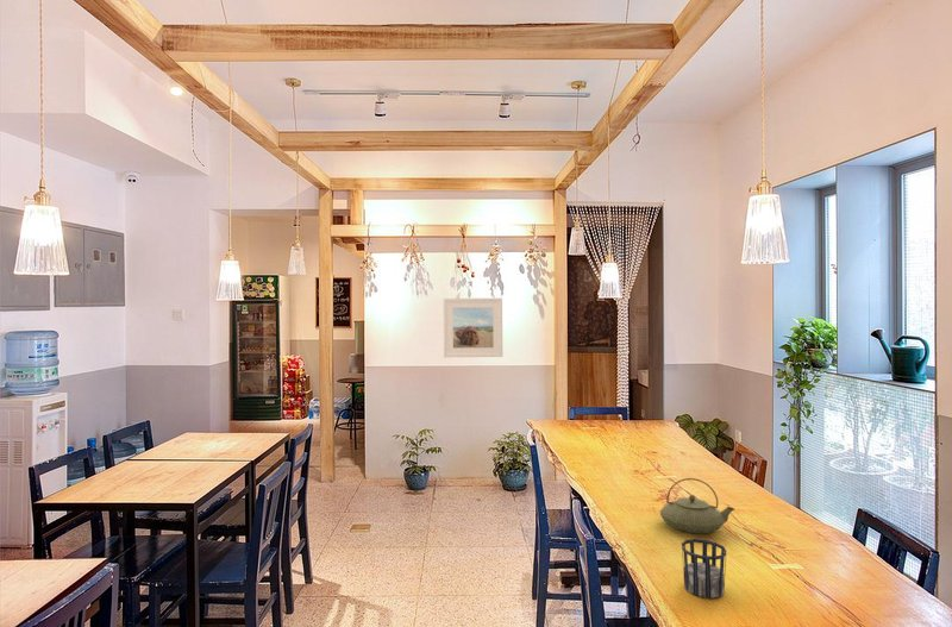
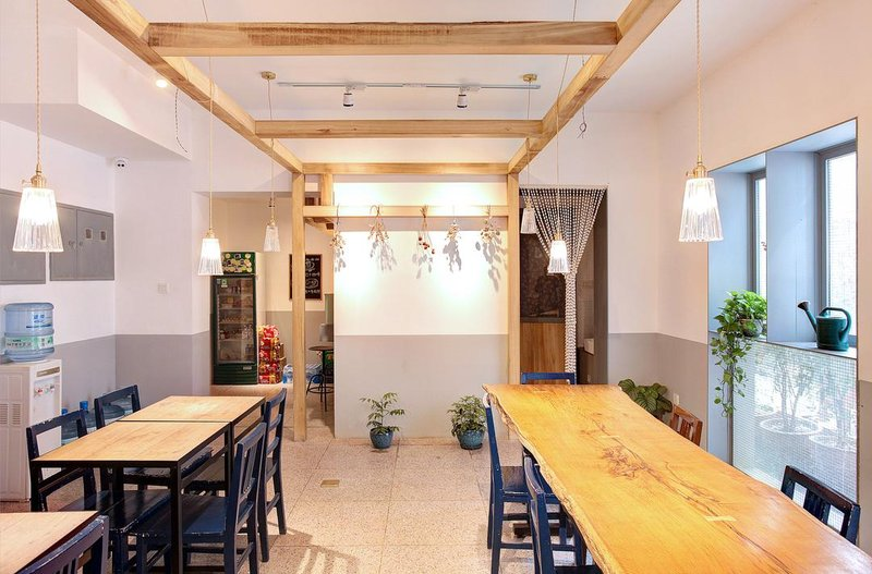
- cup [681,538,727,600]
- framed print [443,297,503,358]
- teapot [659,477,735,534]
